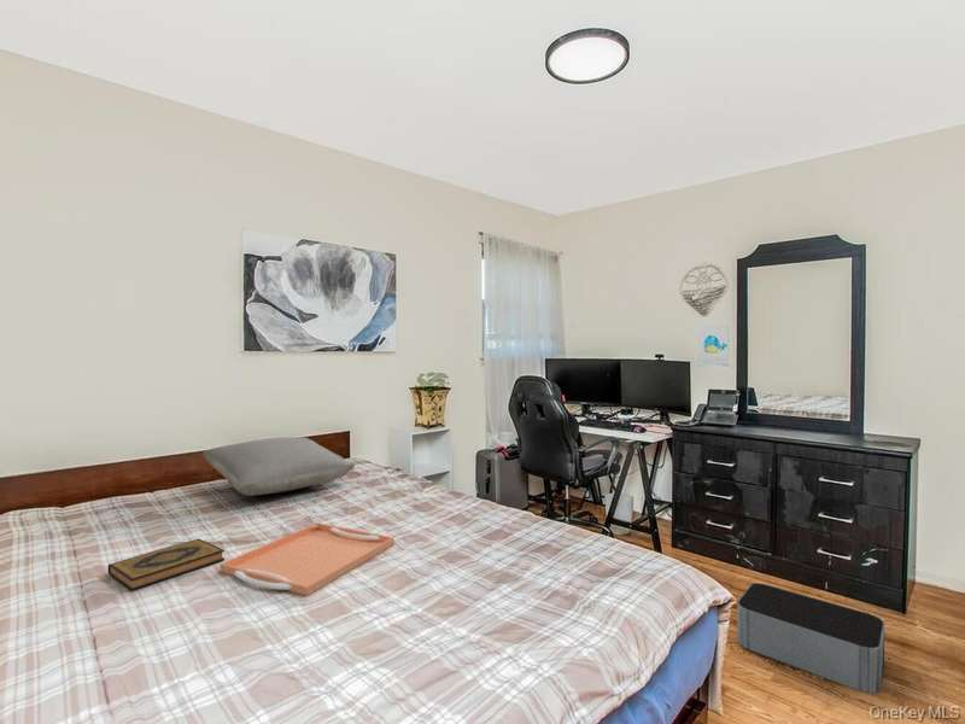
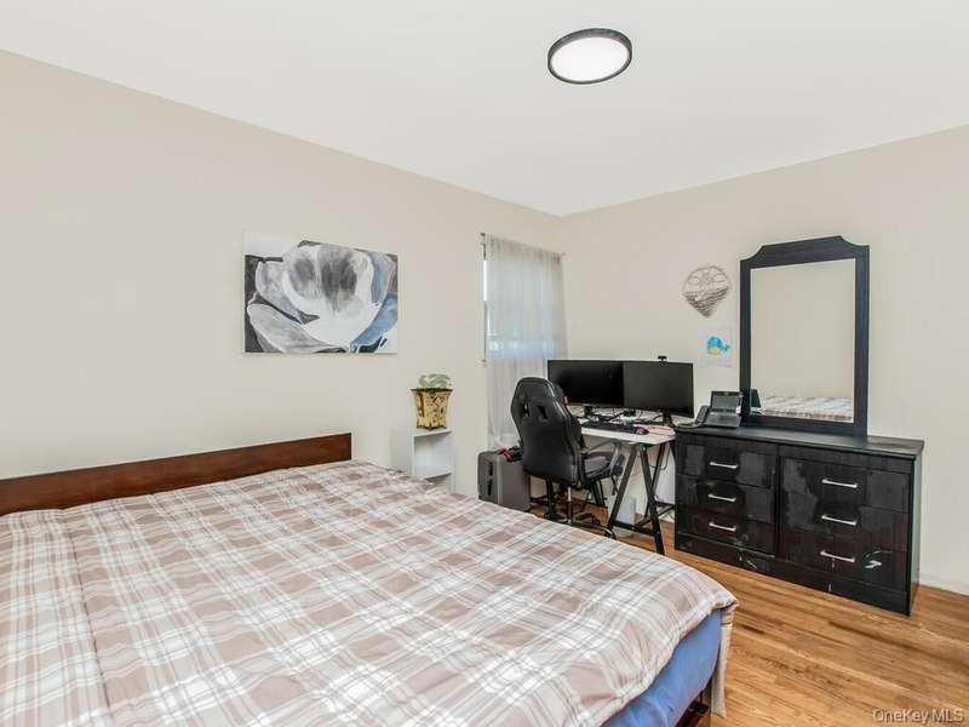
- pillow [201,436,356,497]
- storage bin [736,582,885,695]
- hardback book [107,537,226,592]
- serving tray [218,521,396,597]
